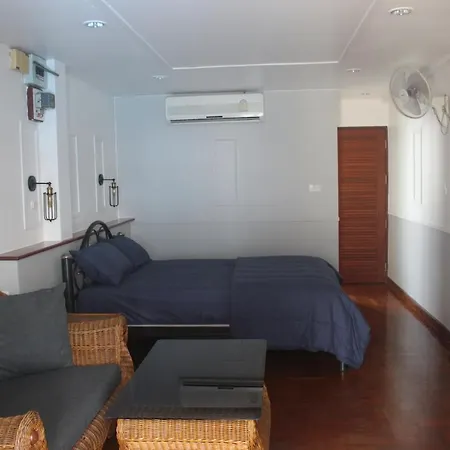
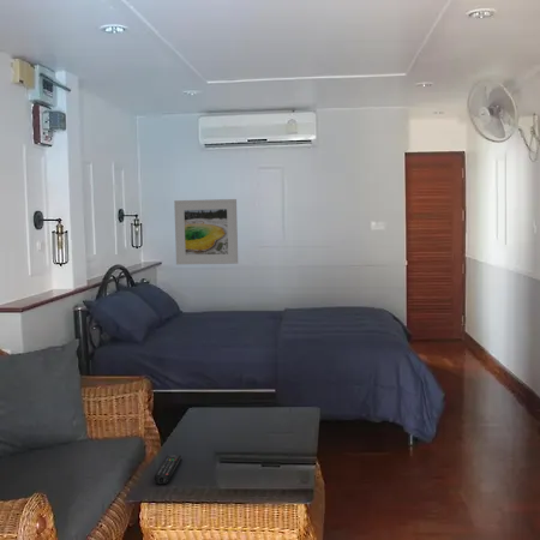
+ remote control [152,455,182,485]
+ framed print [173,198,239,265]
